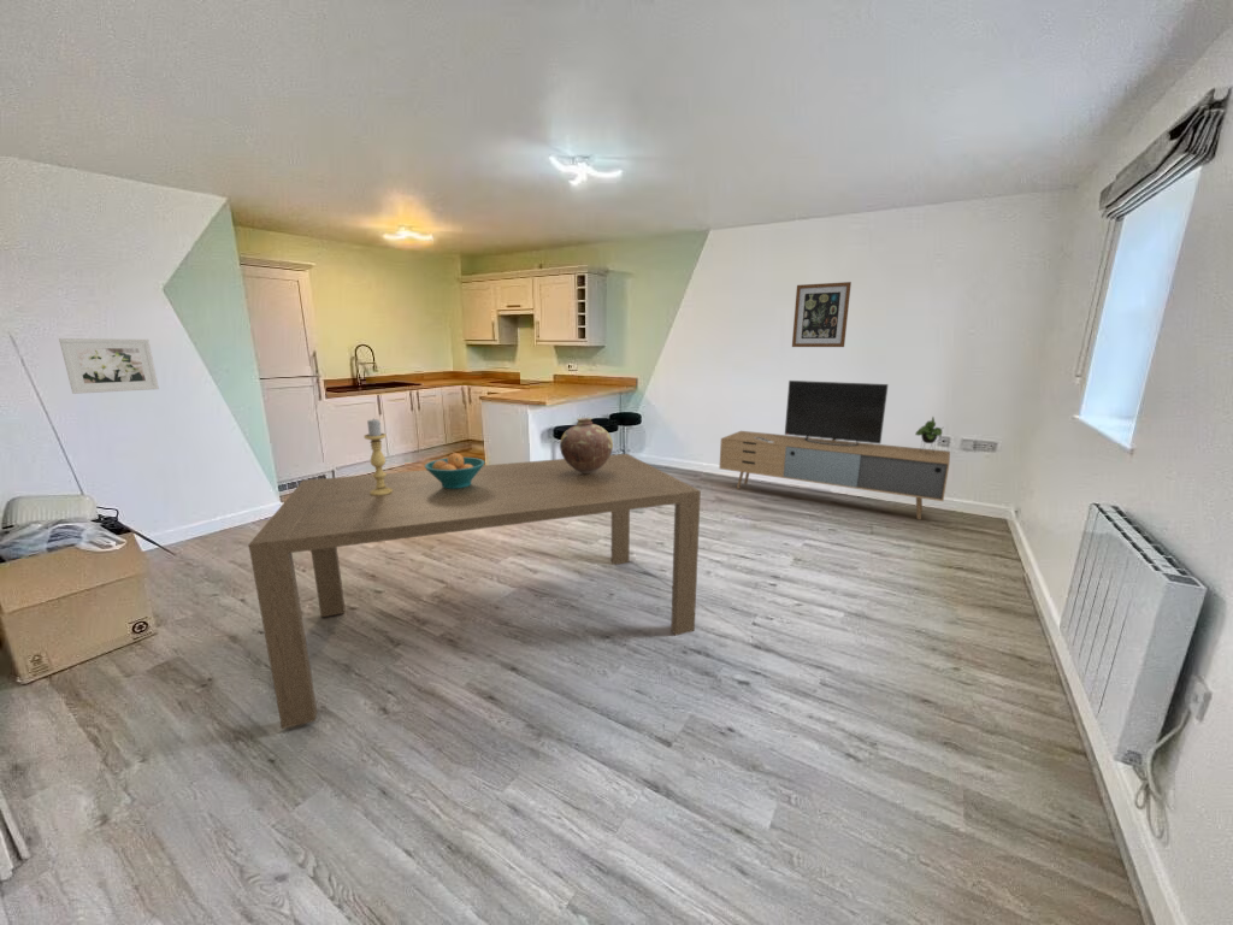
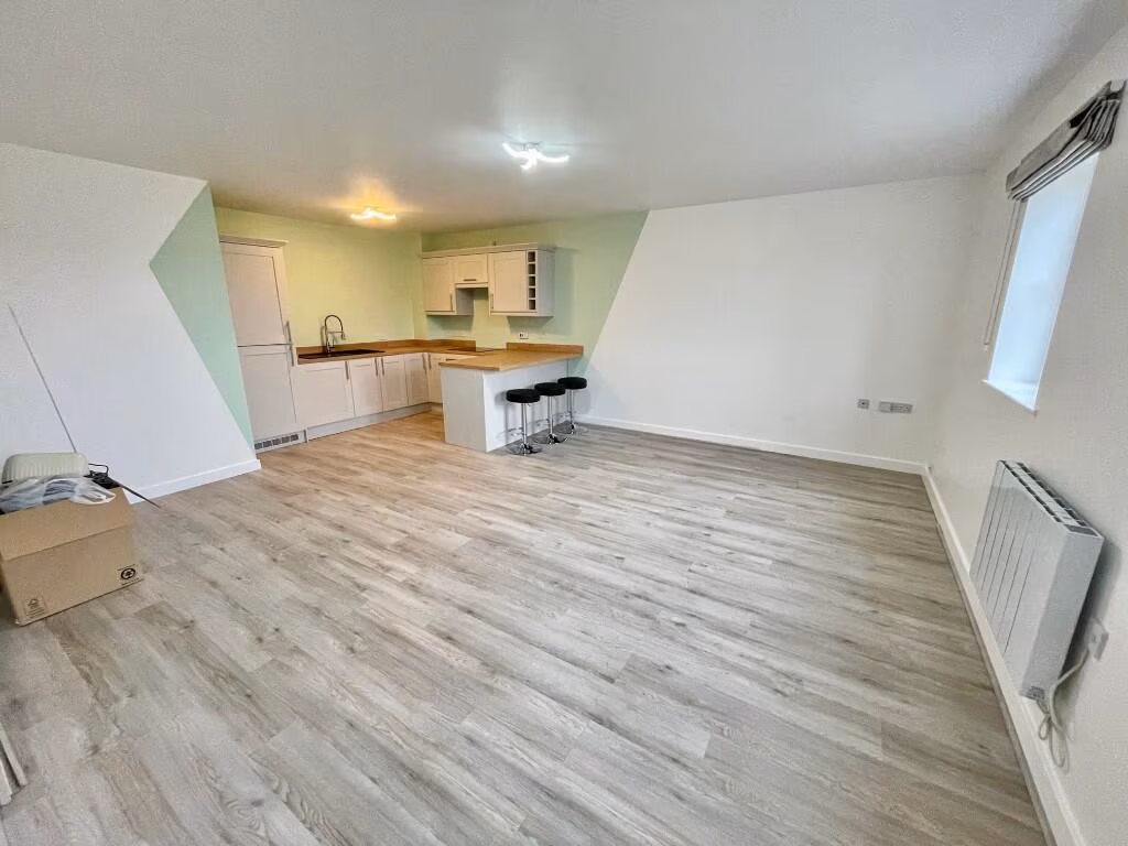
- wall art [791,281,853,348]
- candle holder [362,418,393,496]
- vase [559,417,614,473]
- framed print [58,337,160,395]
- media console [718,379,951,520]
- dining table [248,453,702,730]
- fruit bowl [424,452,486,489]
